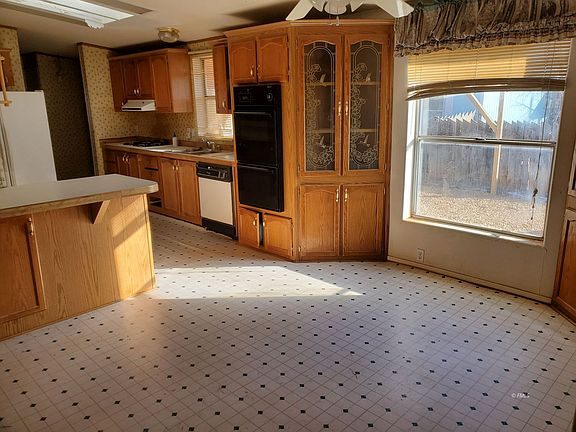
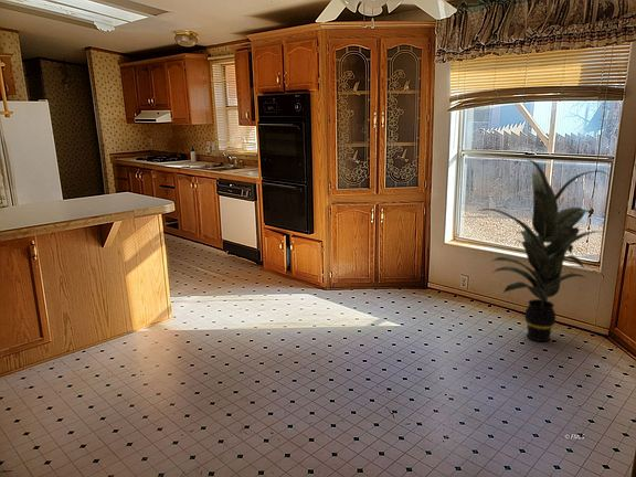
+ indoor plant [477,158,610,342]
